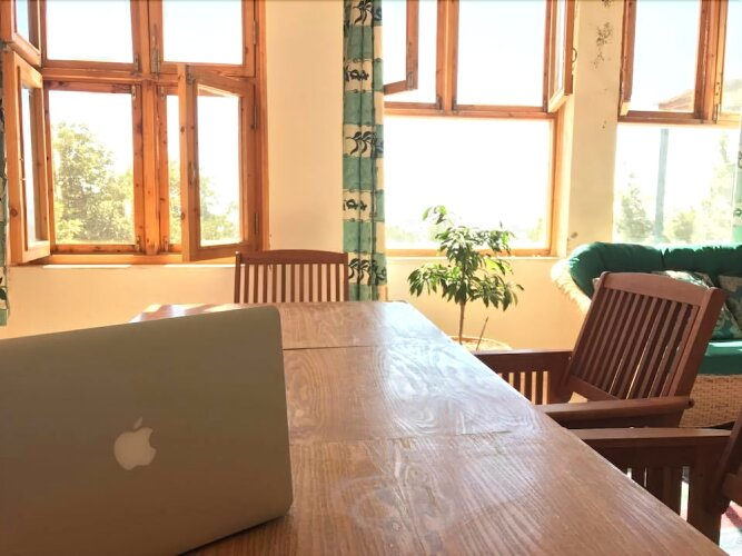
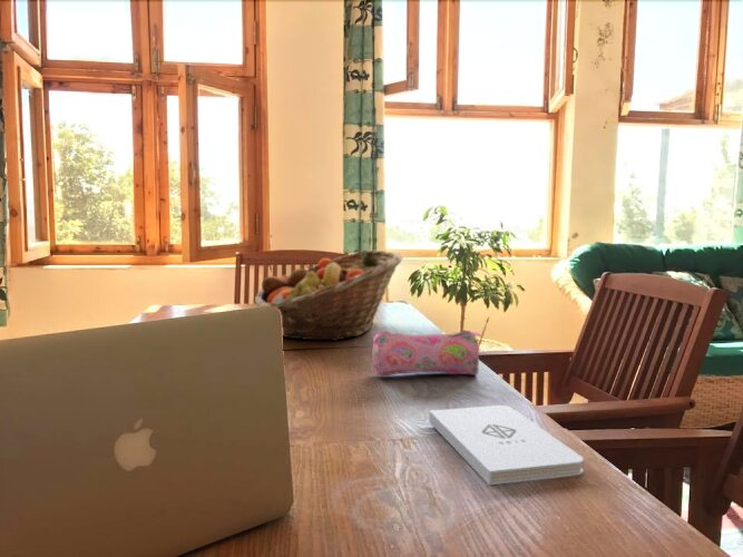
+ notepad [428,404,585,486]
+ fruit basket [254,250,404,342]
+ pencil case [371,329,482,377]
